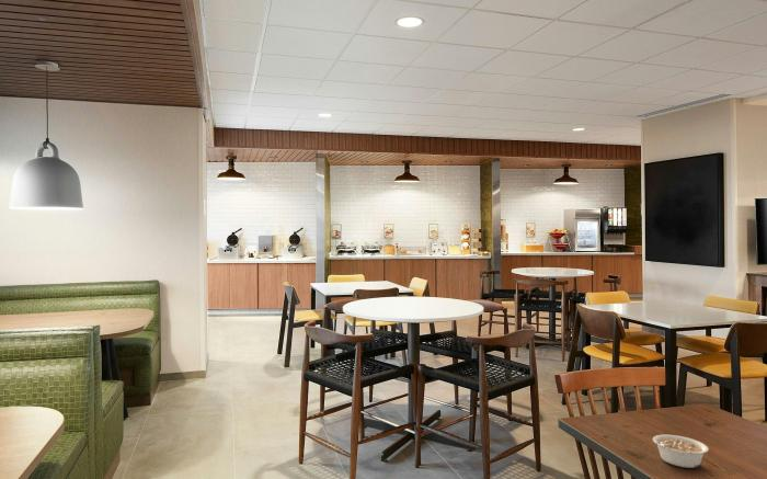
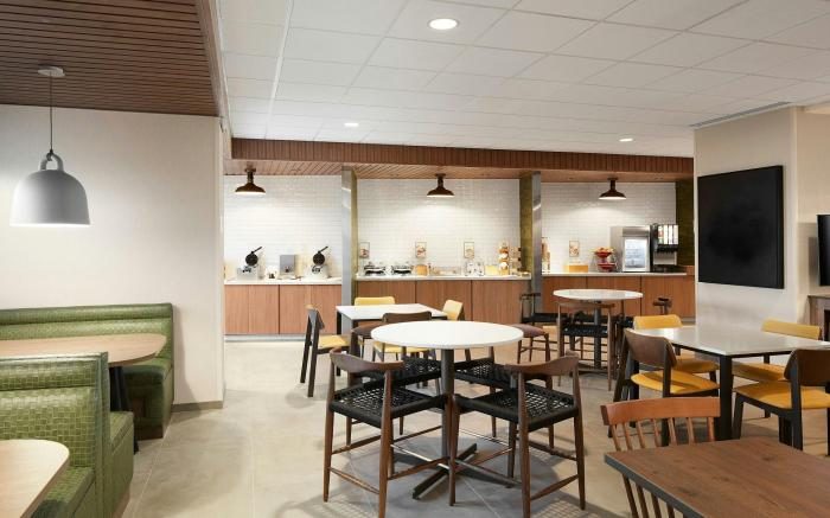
- legume [652,434,710,469]
